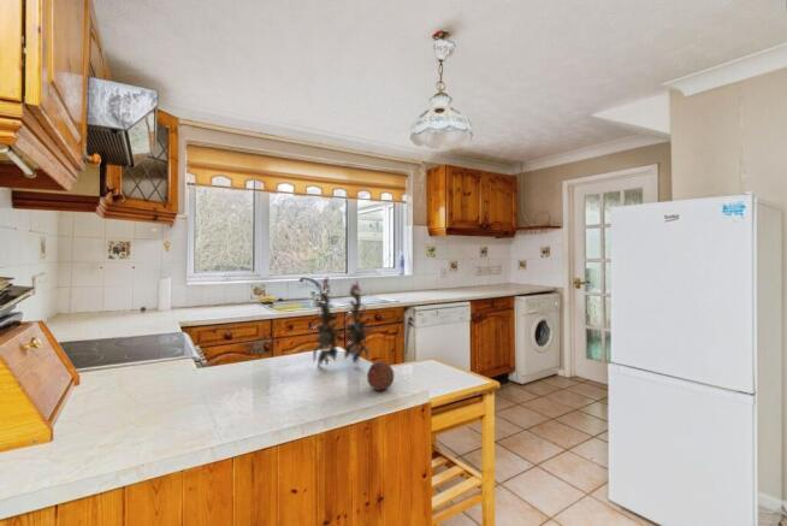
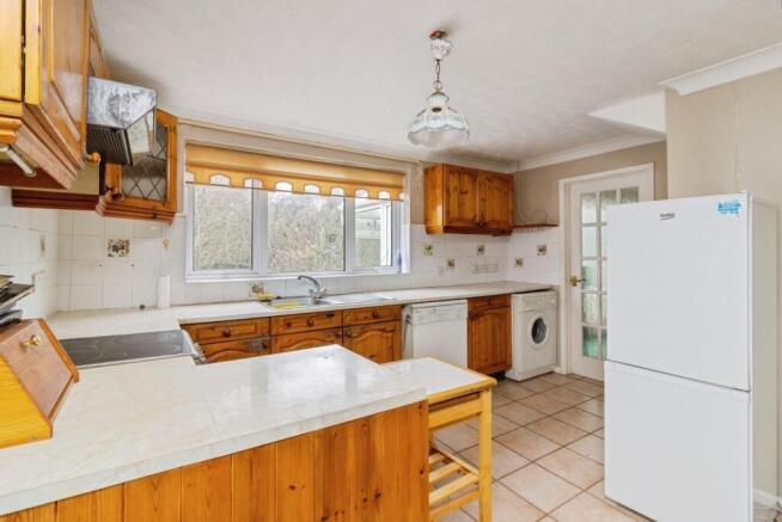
- flower [307,276,375,367]
- fruit [366,360,396,391]
